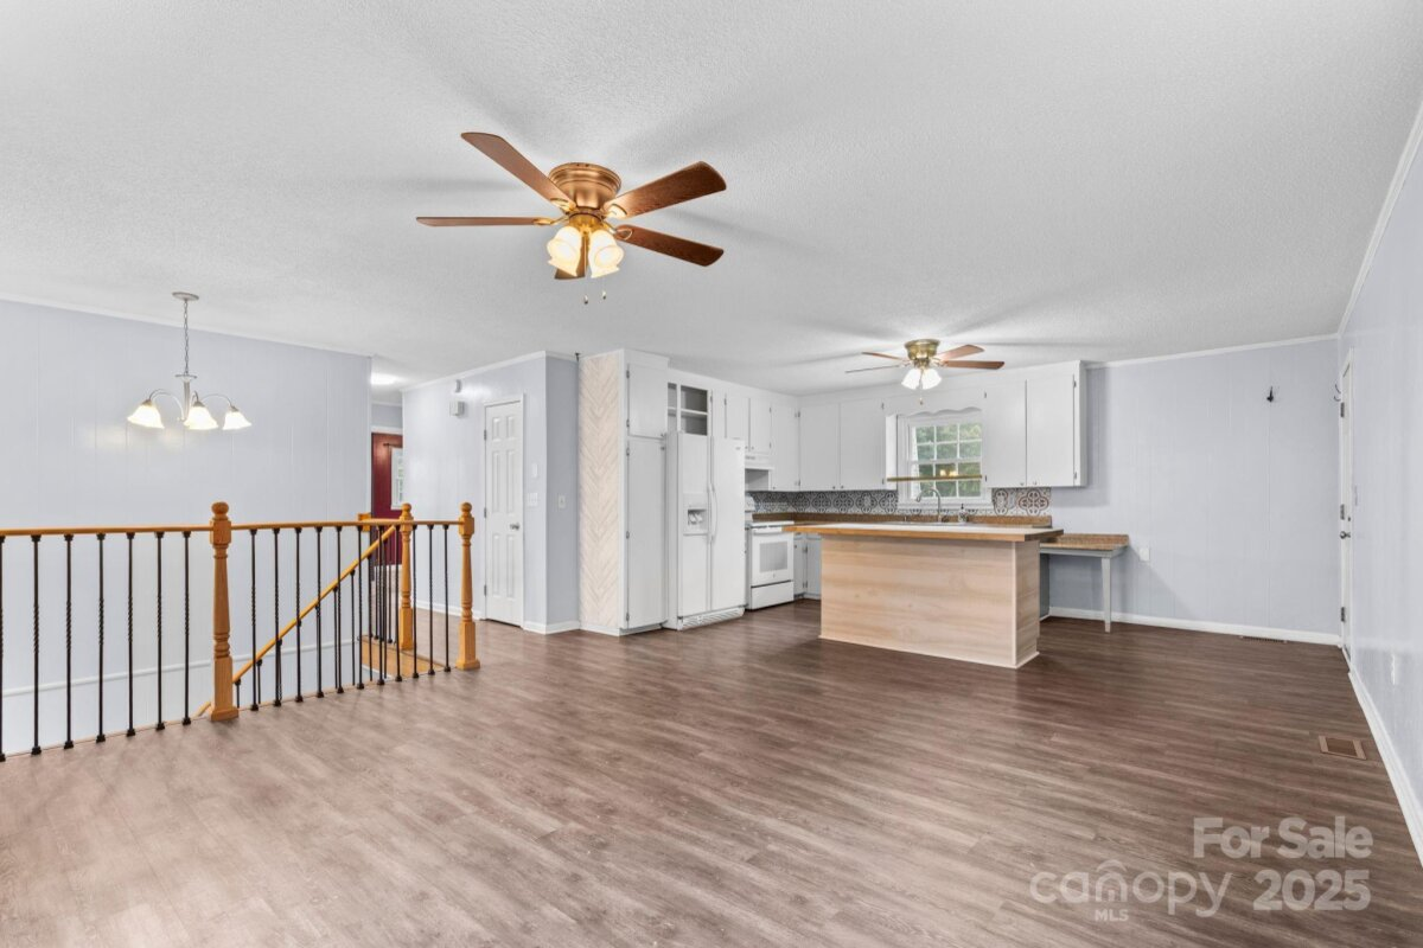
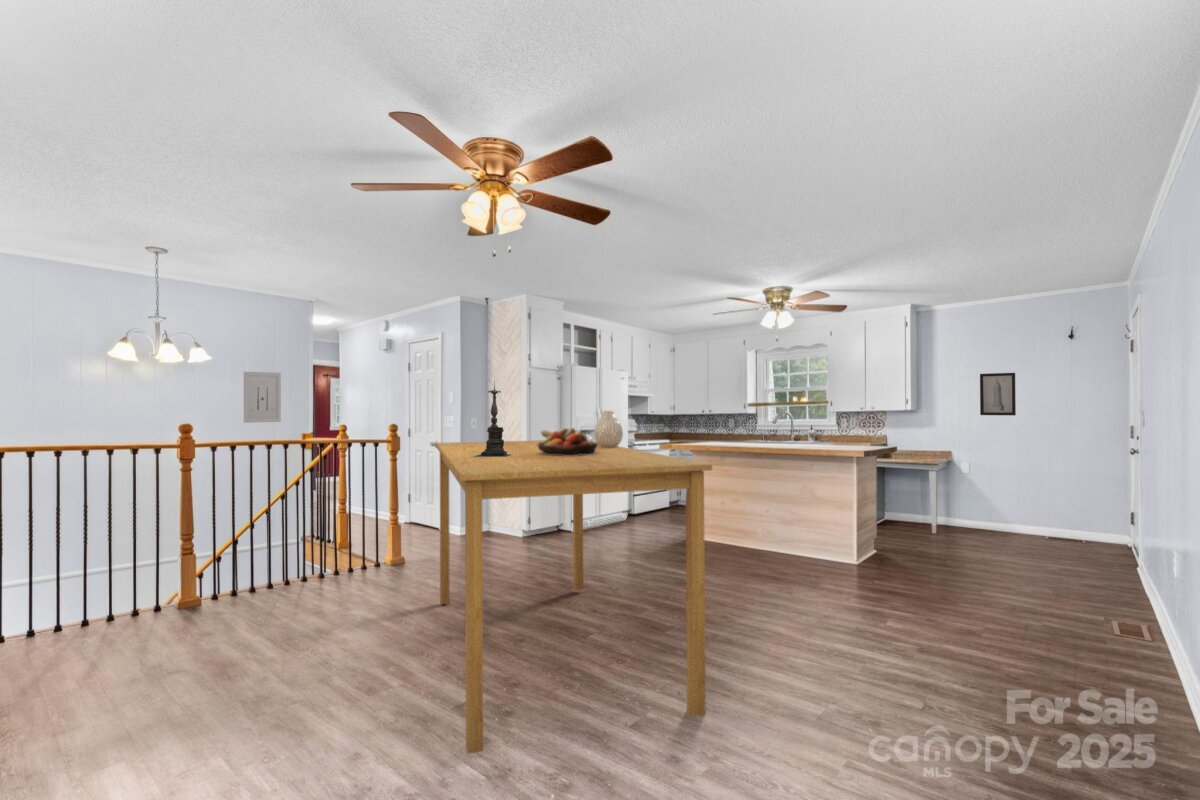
+ fruit bowl [538,427,598,456]
+ vase [593,410,624,447]
+ wall art [243,371,282,424]
+ candle holder [472,379,514,457]
+ wall art [979,372,1017,416]
+ dining table [434,439,713,755]
